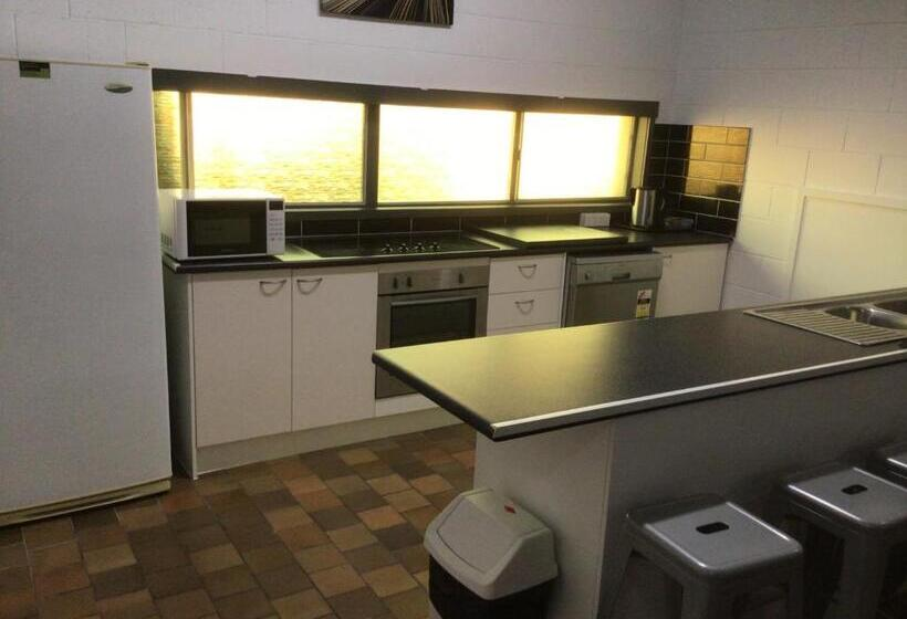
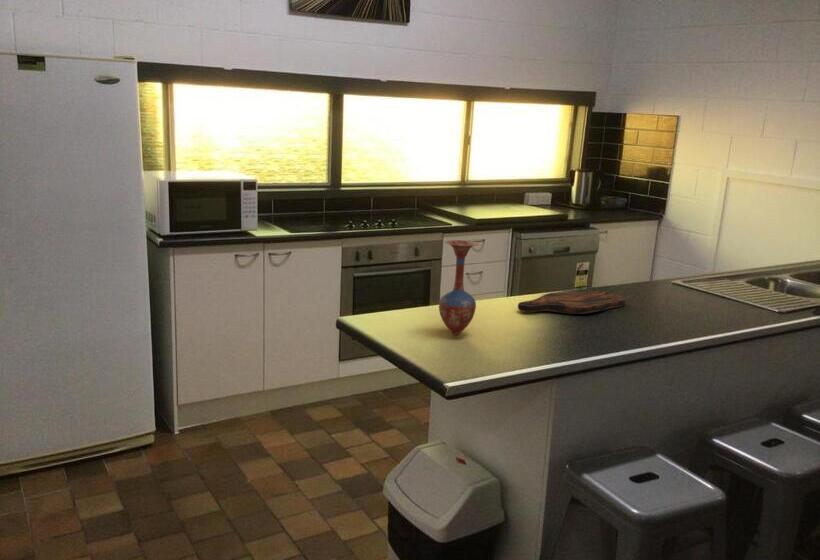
+ vase [438,239,479,336]
+ cutting board [517,290,626,315]
